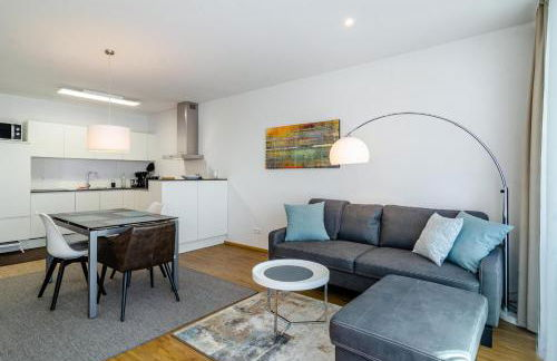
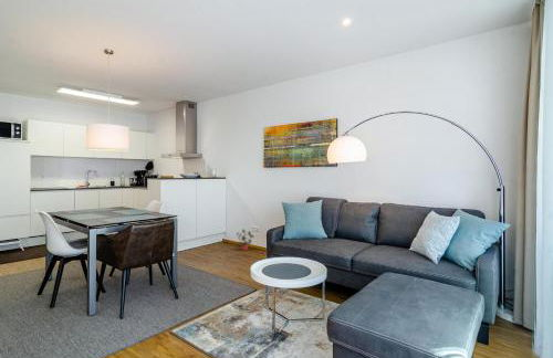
+ potted plant [236,229,255,251]
